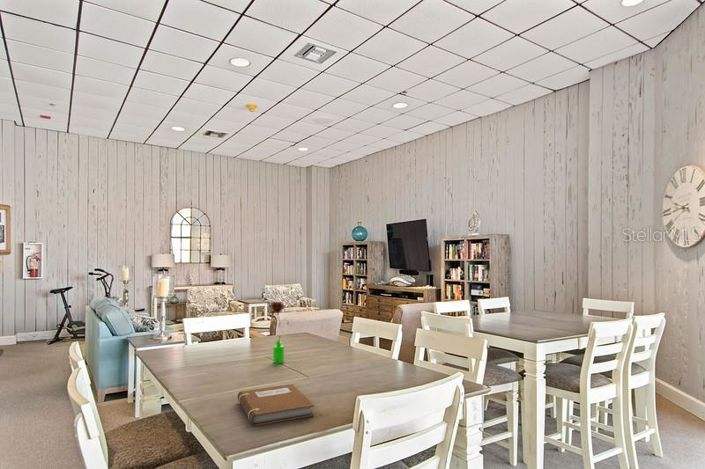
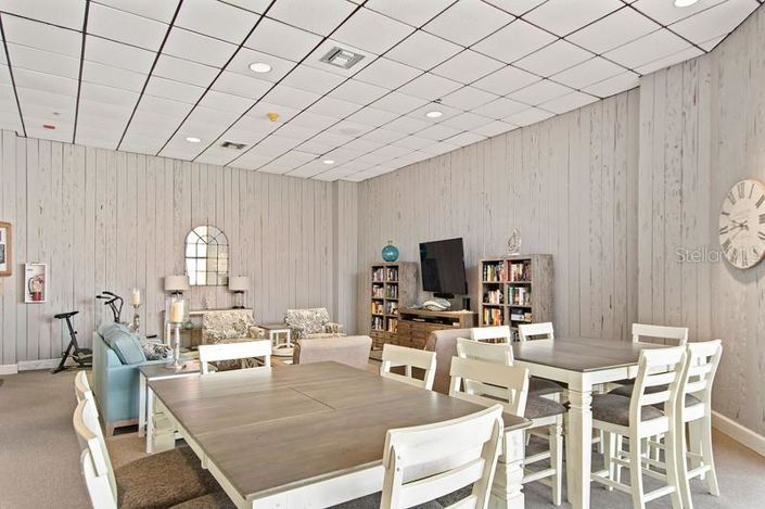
- flower [268,300,289,365]
- notebook [237,383,315,427]
